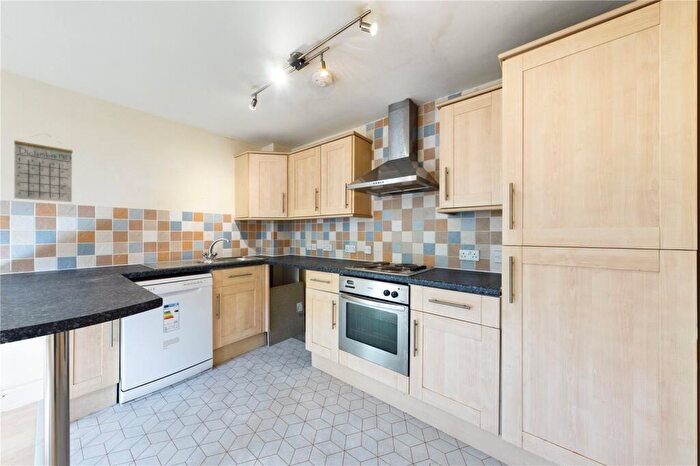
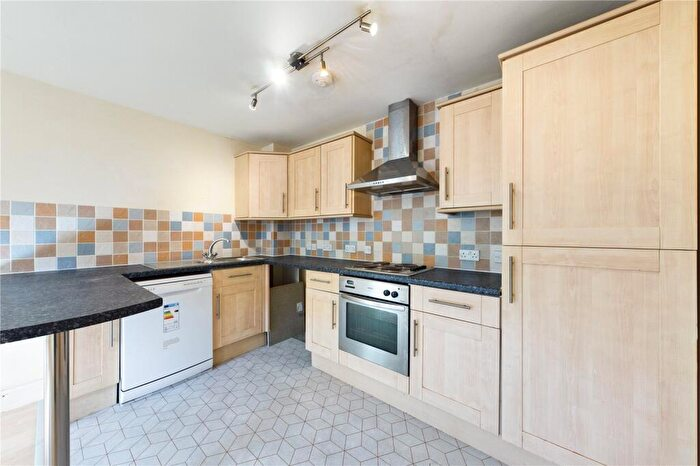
- calendar [13,132,74,203]
